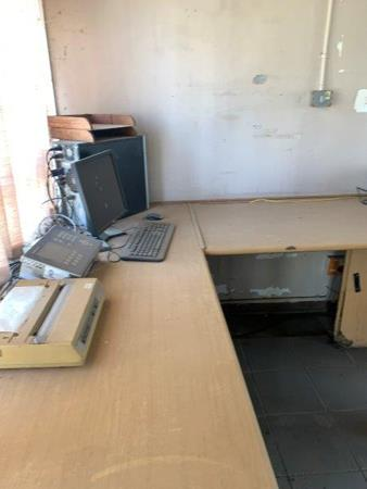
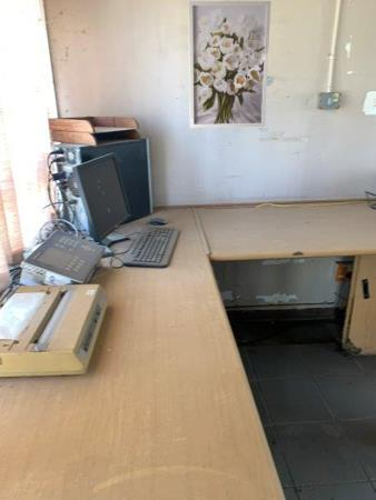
+ wall art [187,0,273,129]
